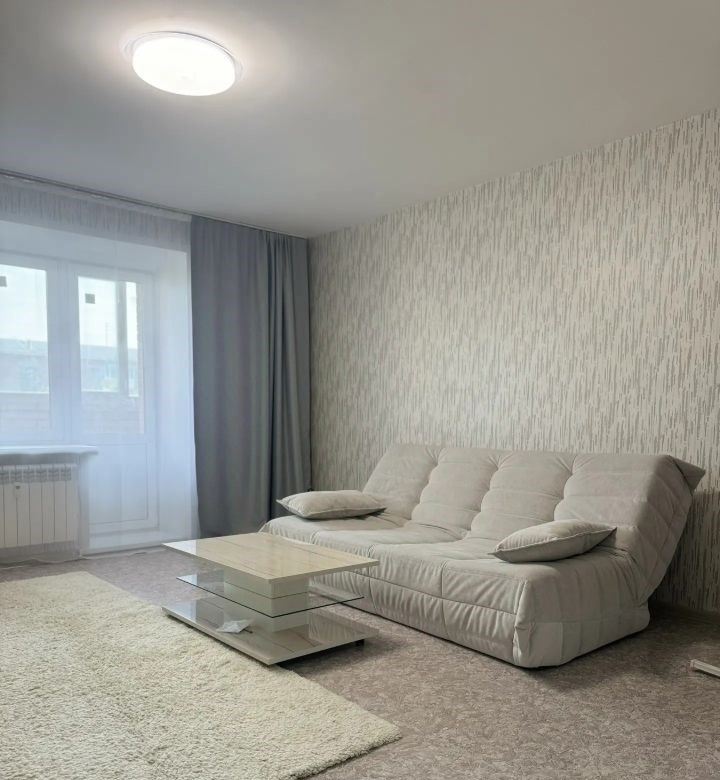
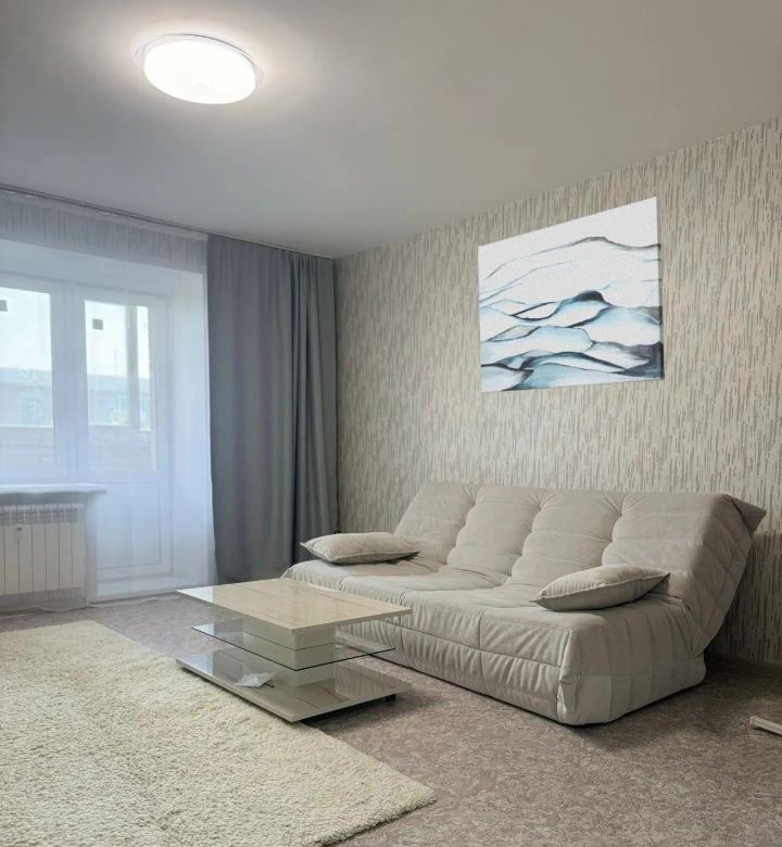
+ wall art [477,195,666,394]
